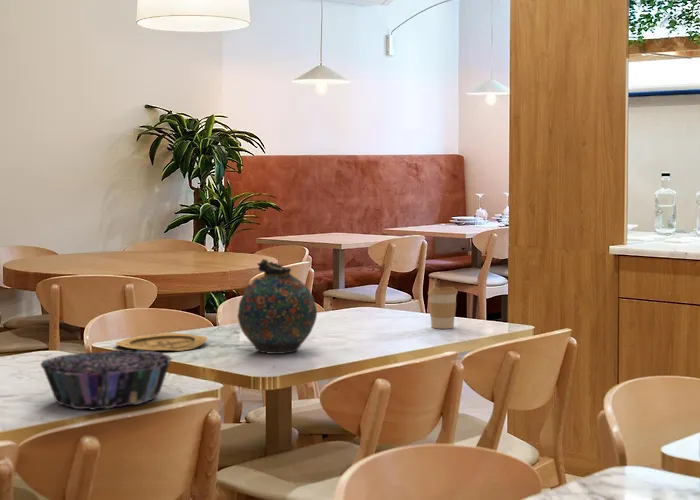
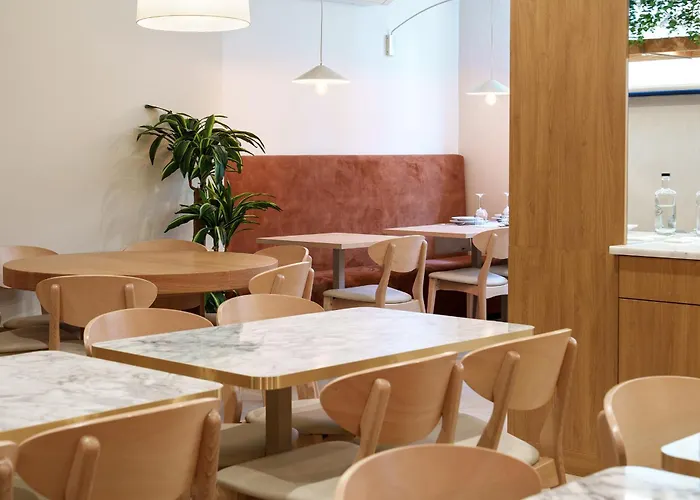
- decorative bowl [39,350,174,411]
- snuff bottle [237,258,318,355]
- coffee cup [427,286,459,330]
- plate [115,332,208,352]
